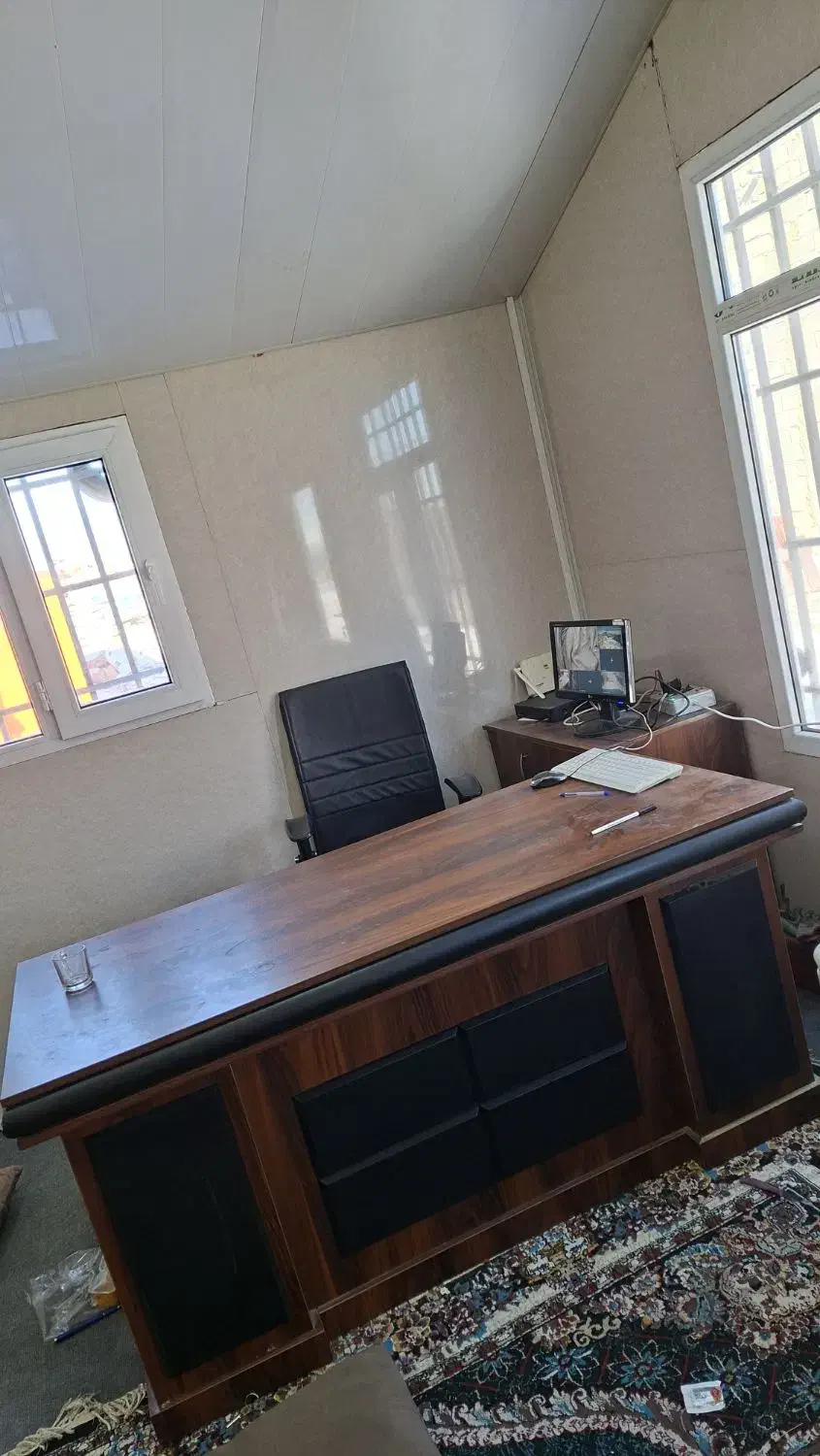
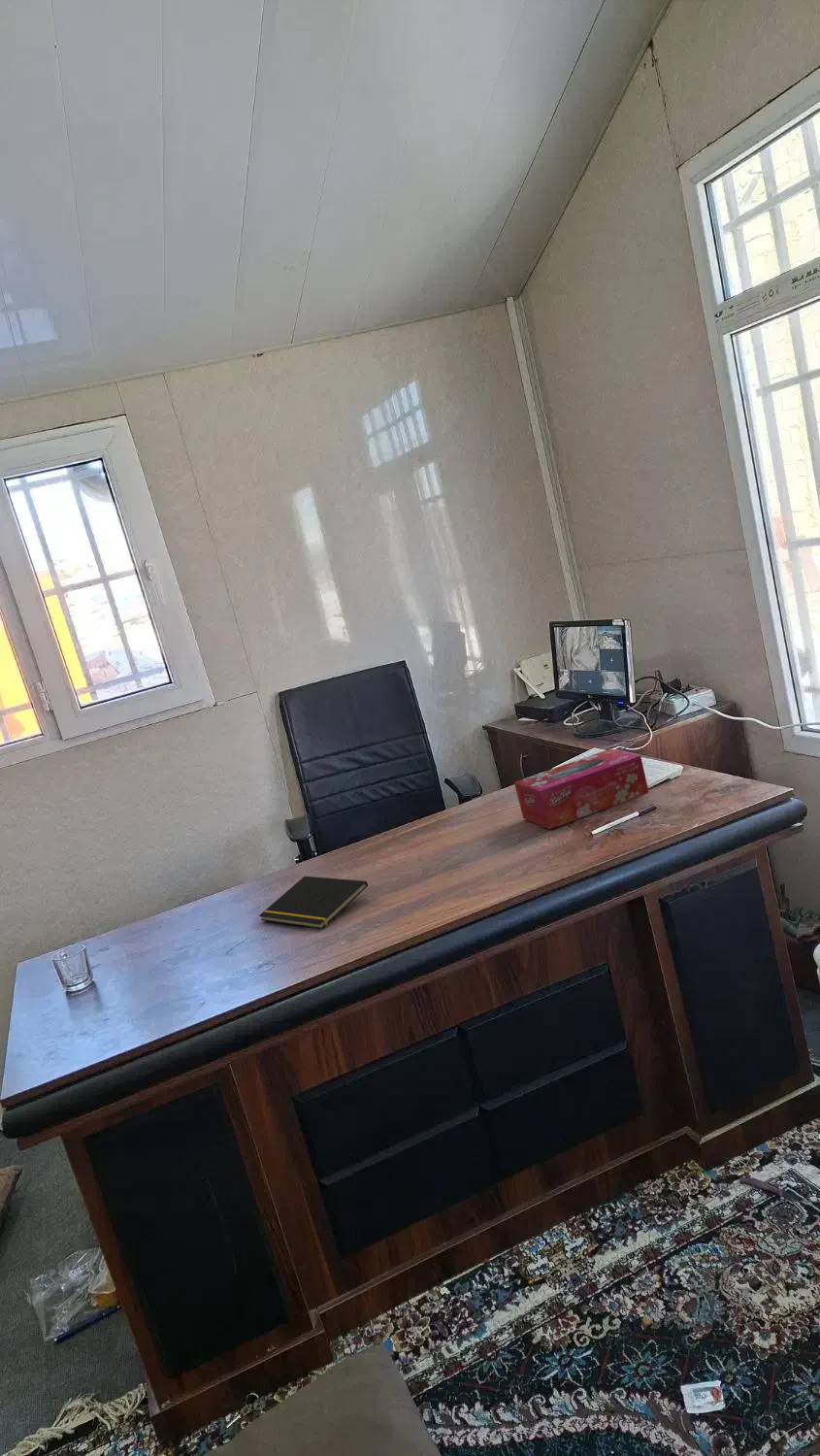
+ tissue box [513,748,650,830]
+ notepad [258,876,369,930]
